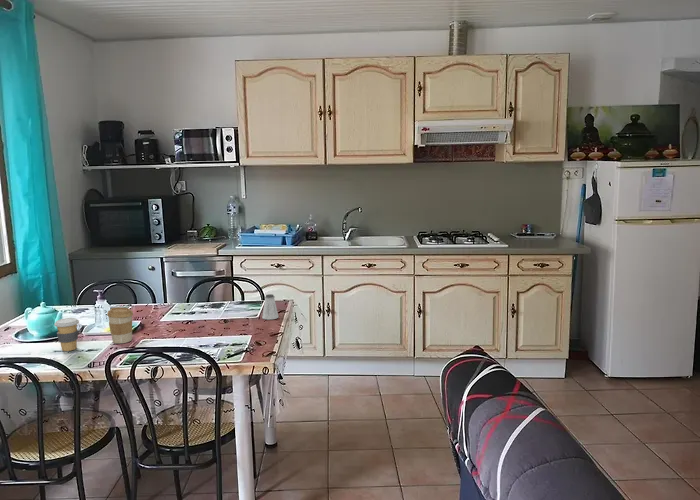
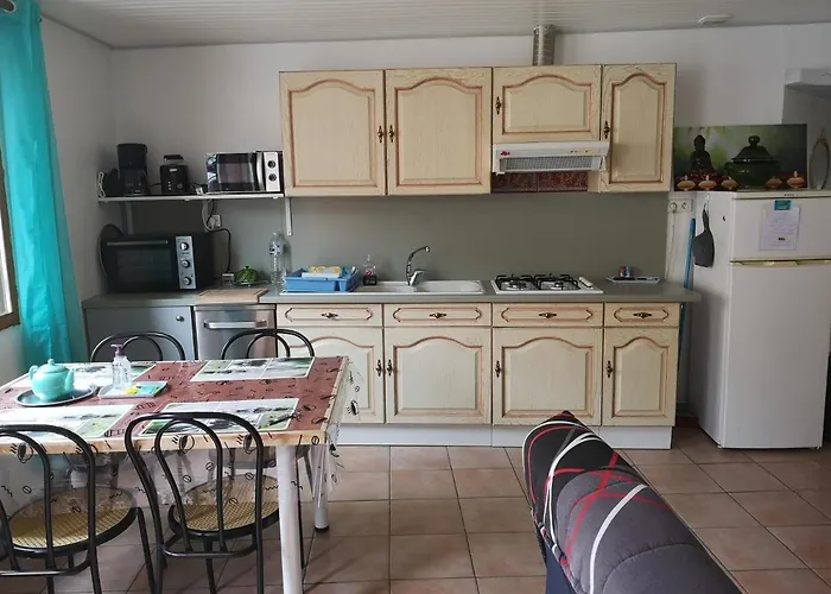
- coffee cup [106,307,134,344]
- coffee cup [54,317,80,352]
- saltshaker [261,293,280,321]
